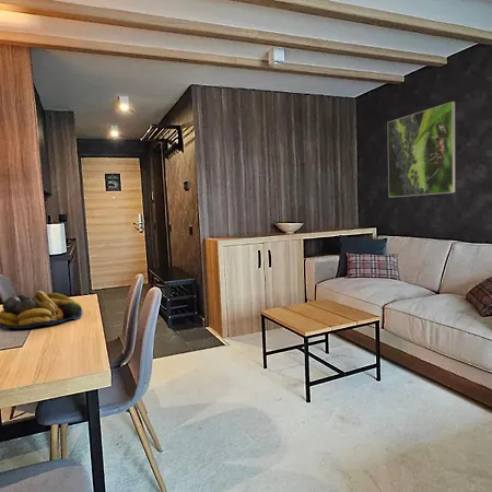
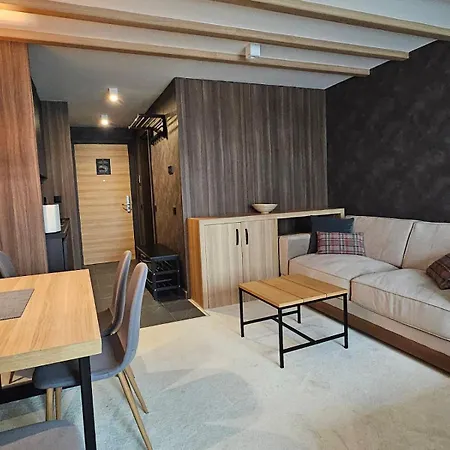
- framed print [387,101,456,198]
- fruit bowl [0,290,84,330]
